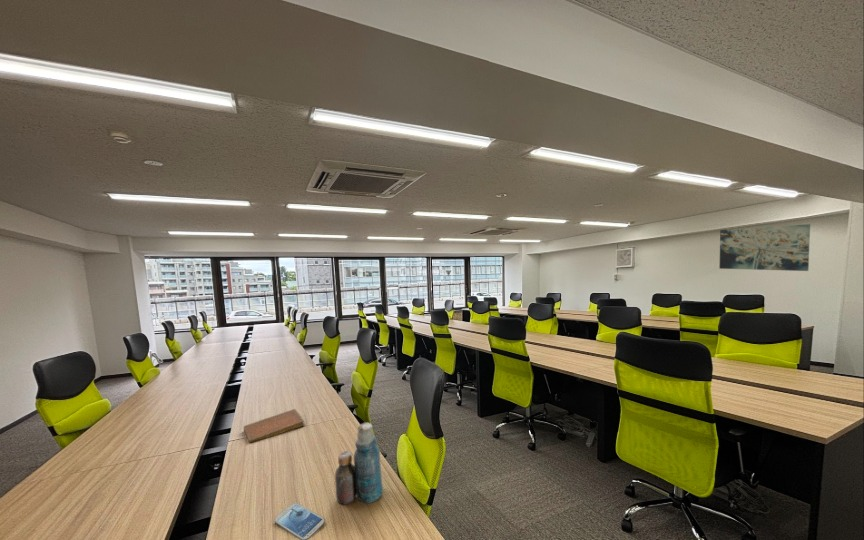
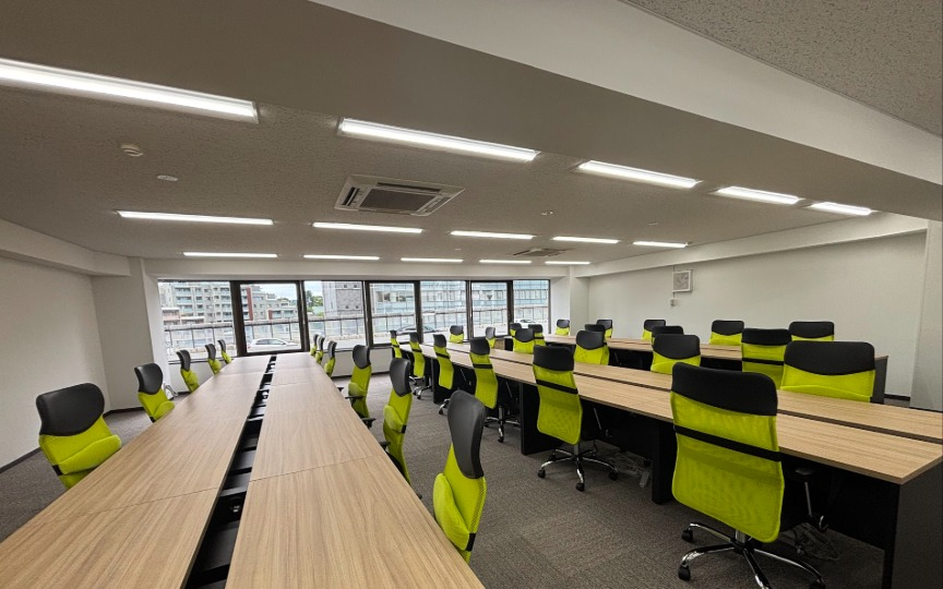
- wall art [718,223,811,272]
- notebook [243,408,305,444]
- bottle [334,421,384,506]
- smartphone [274,502,326,540]
